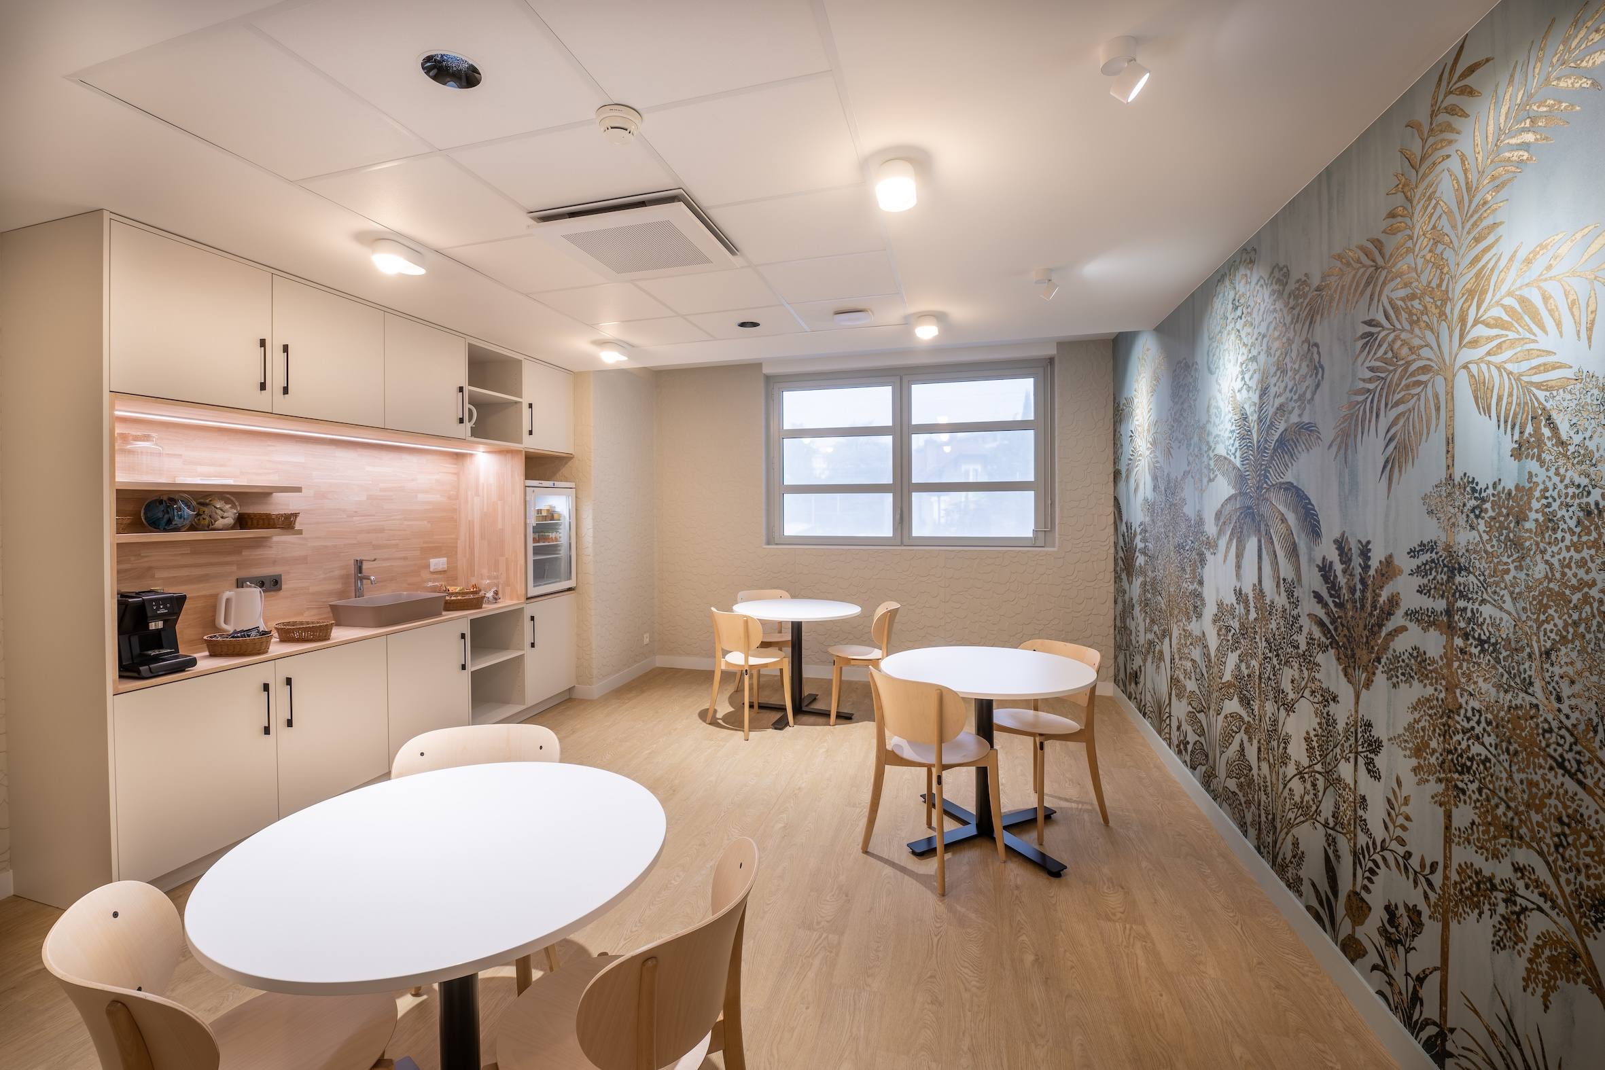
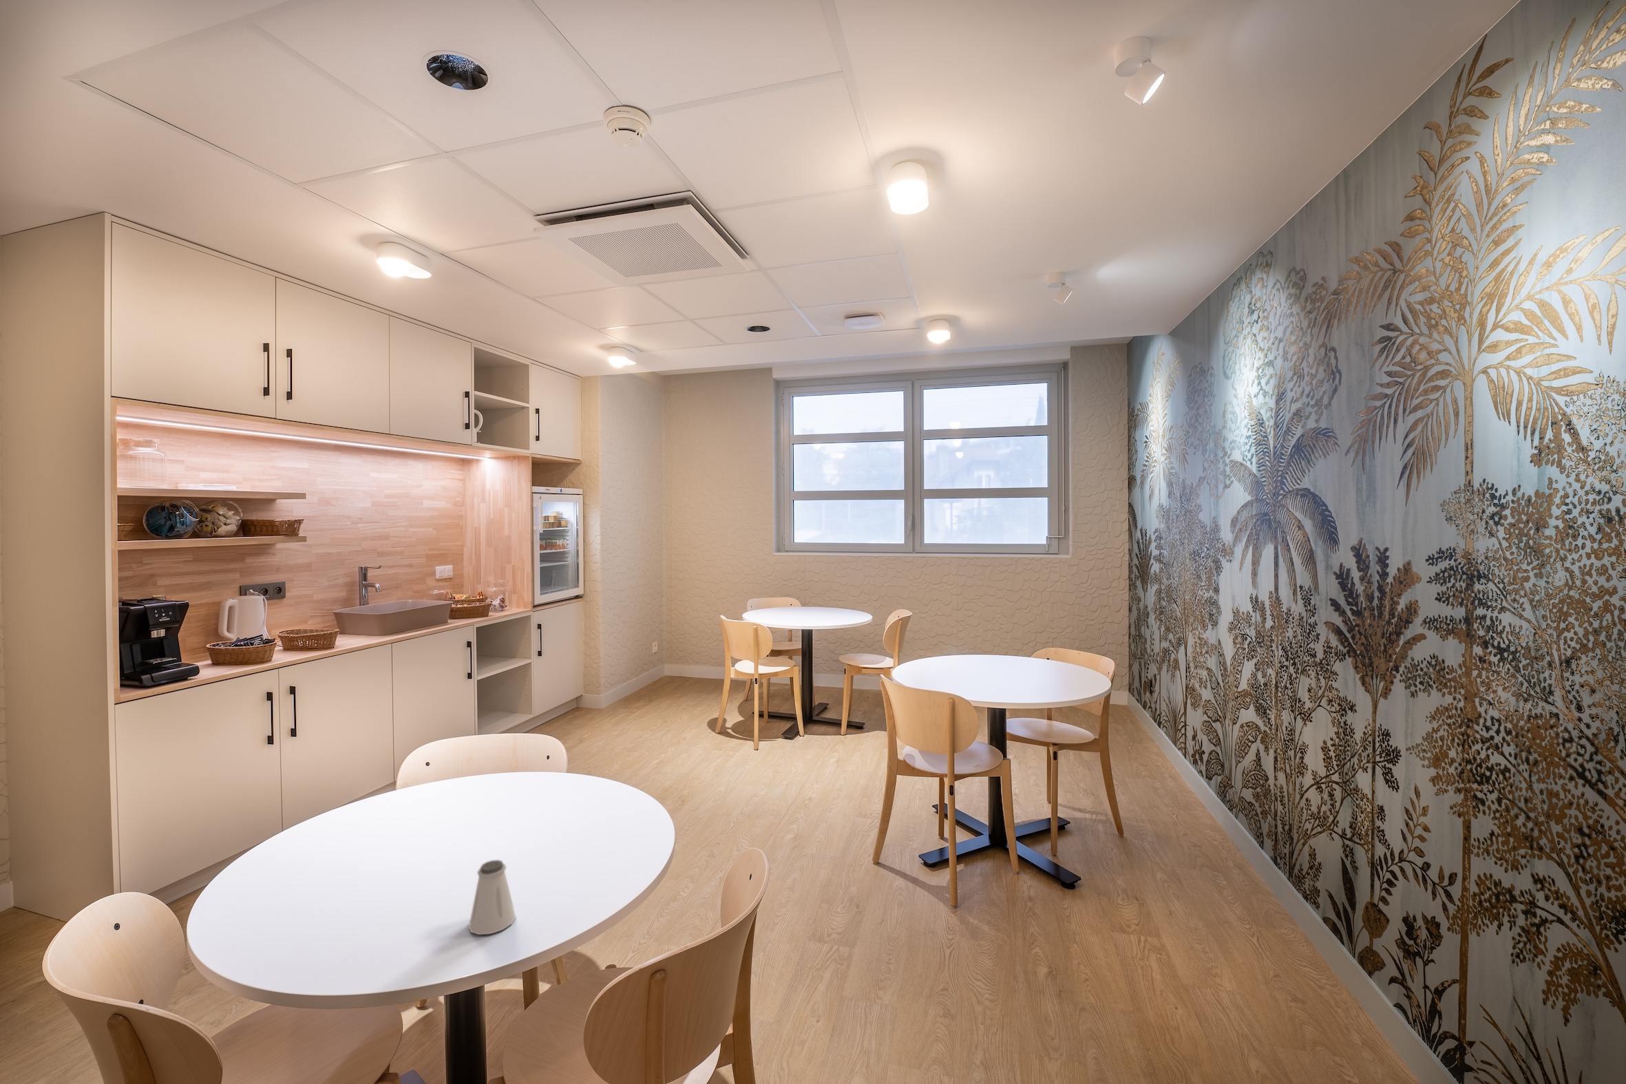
+ saltshaker [468,859,517,935]
